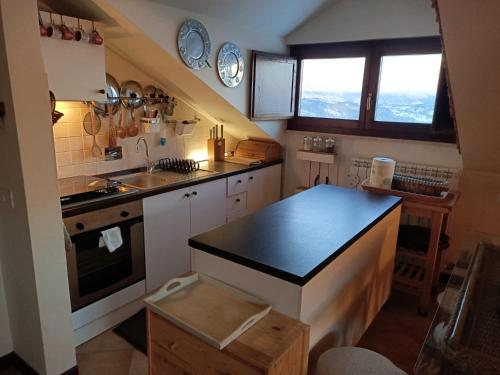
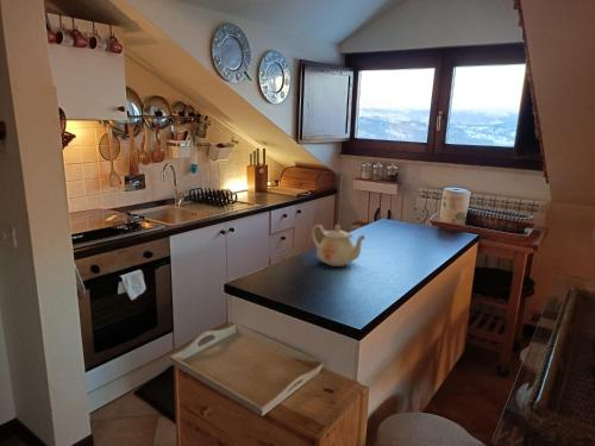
+ teapot [311,222,367,268]
